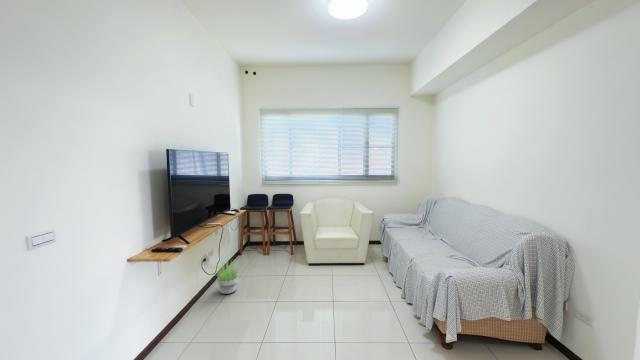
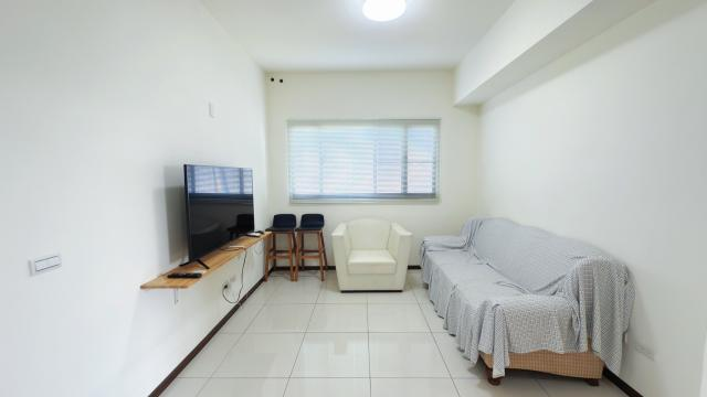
- potted plant [212,259,243,295]
